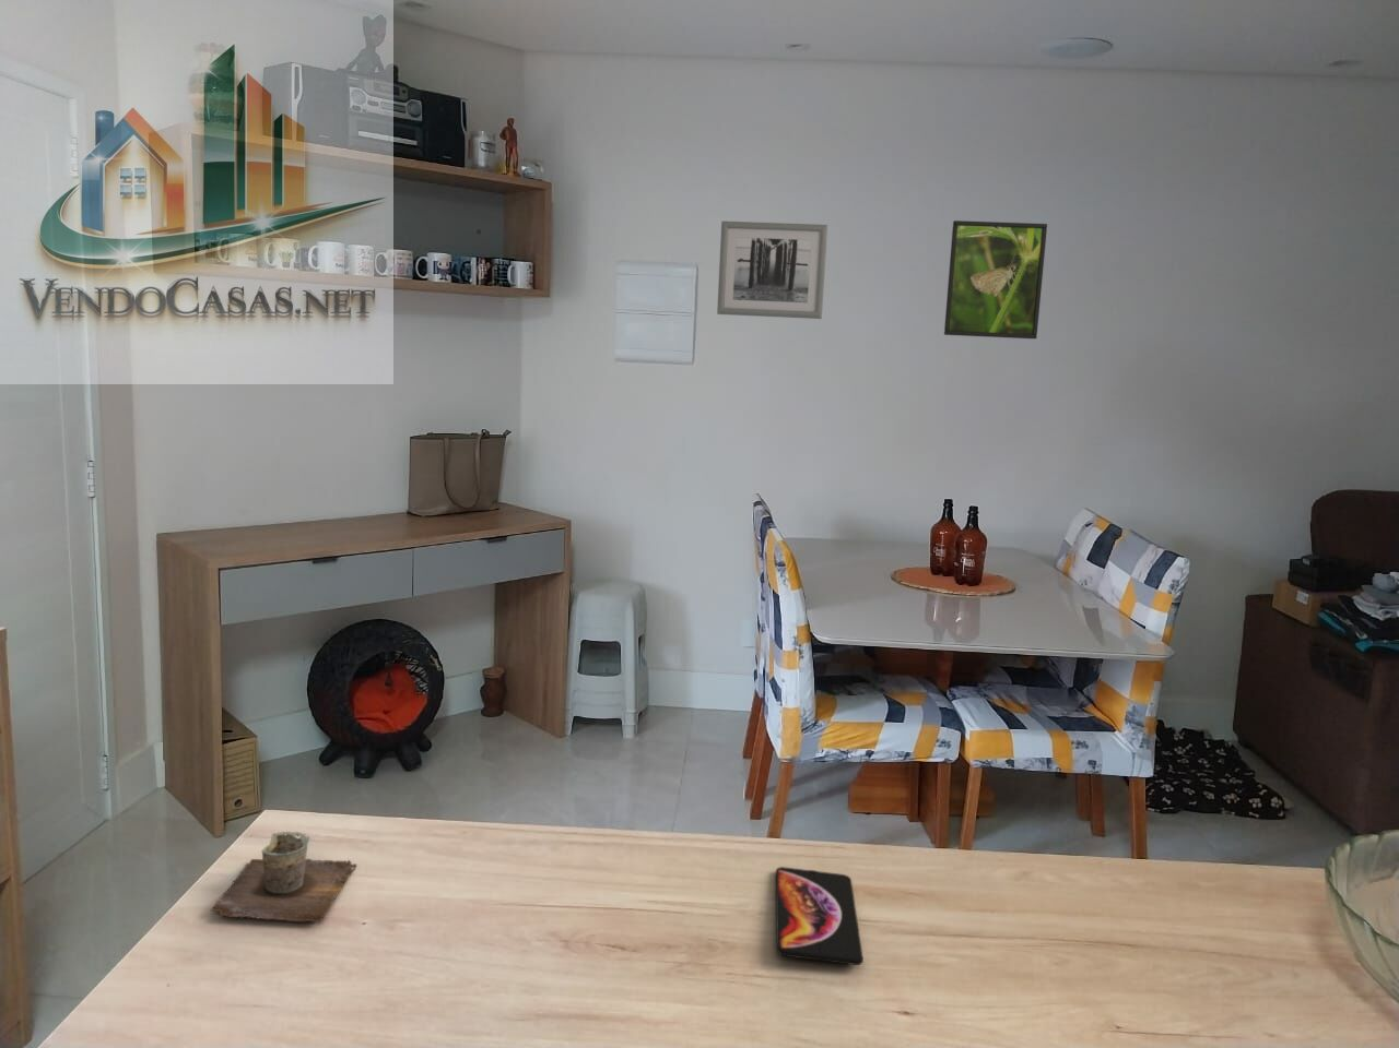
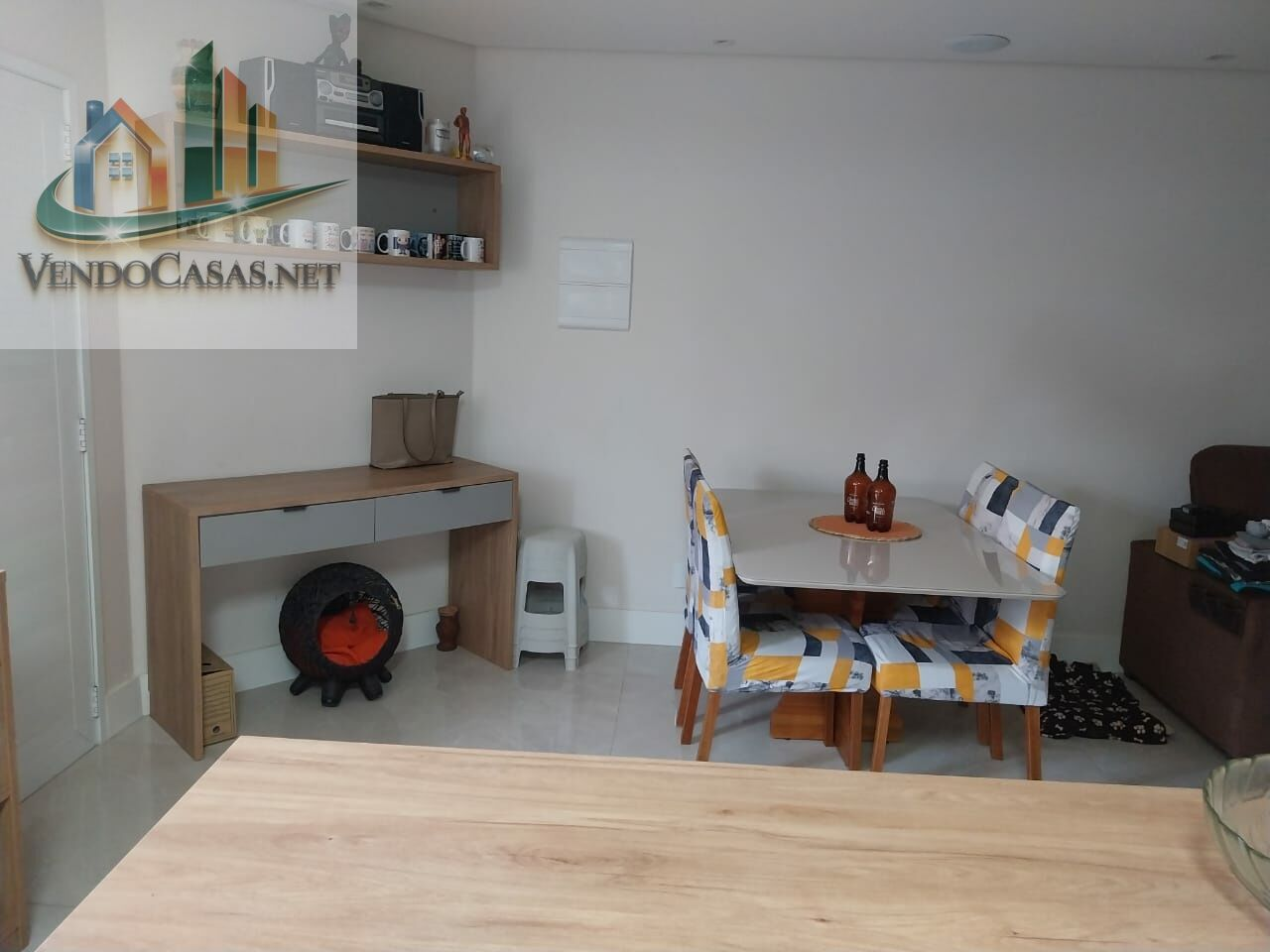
- cup [209,830,358,924]
- smartphone [774,865,865,967]
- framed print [943,219,1049,339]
- wall art [716,220,828,320]
